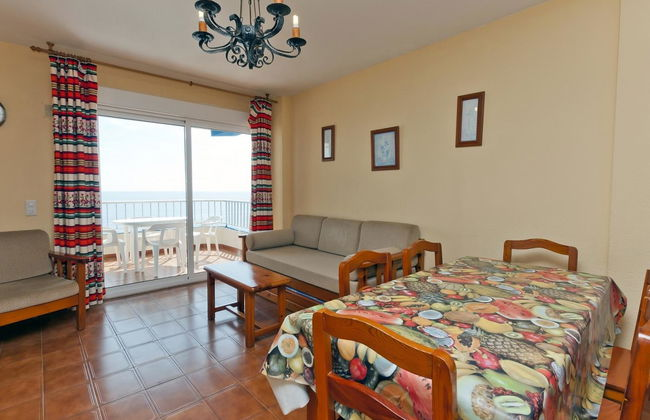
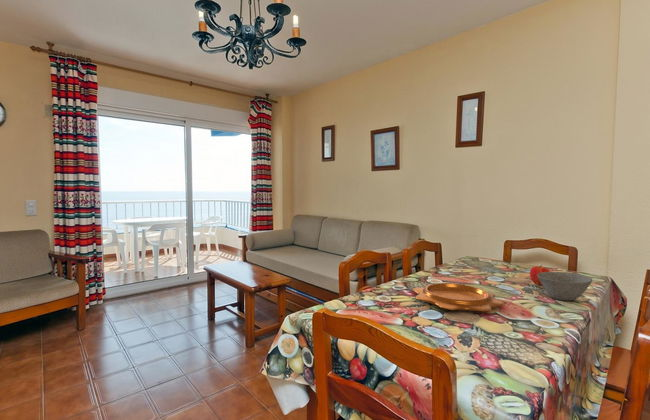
+ bowl [537,271,593,302]
+ apple [529,264,550,286]
+ decorative bowl [412,282,506,312]
